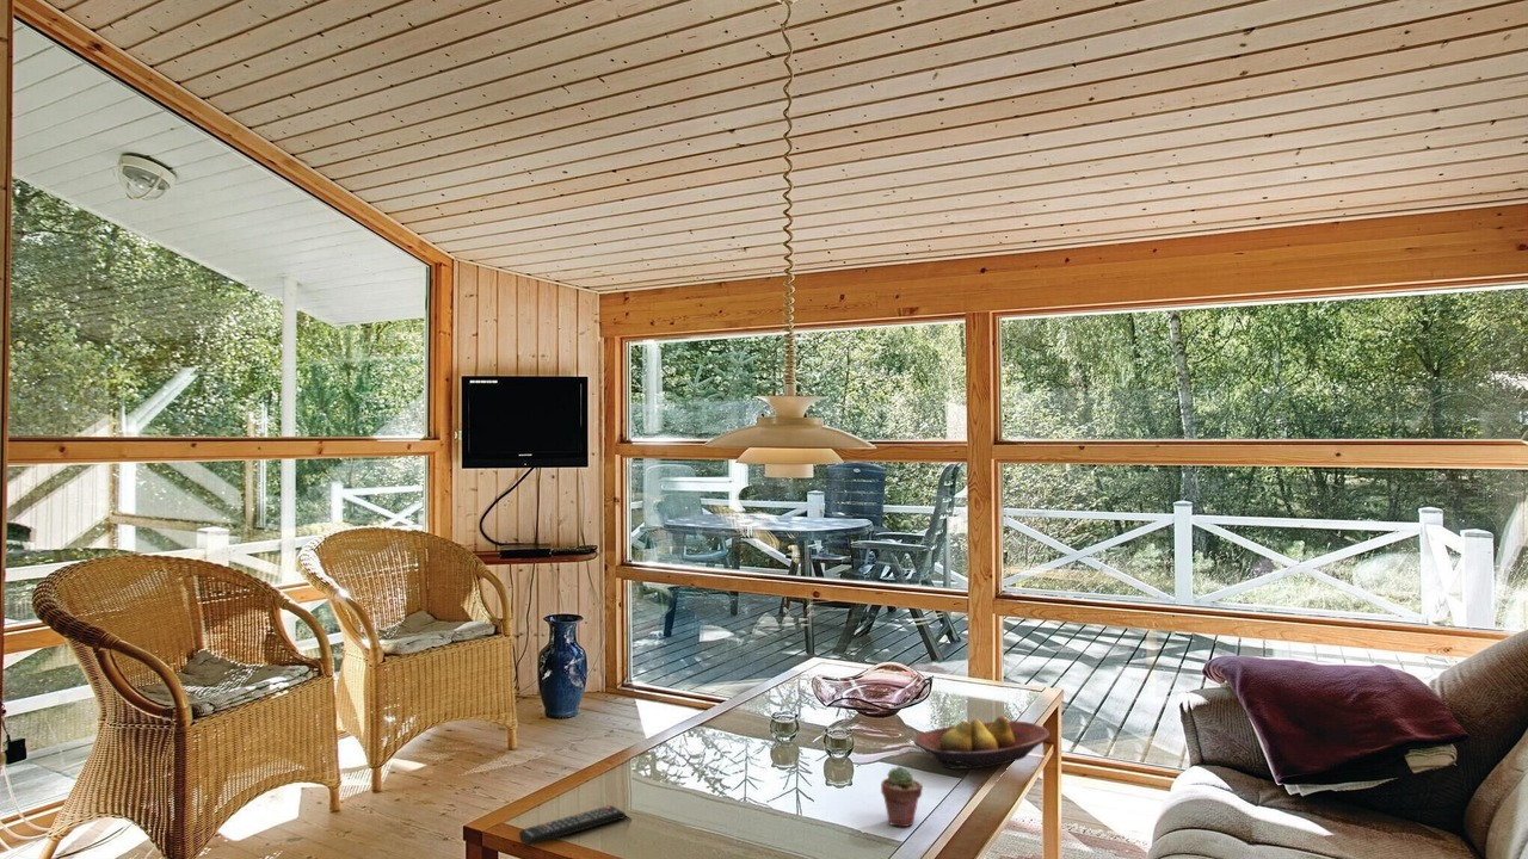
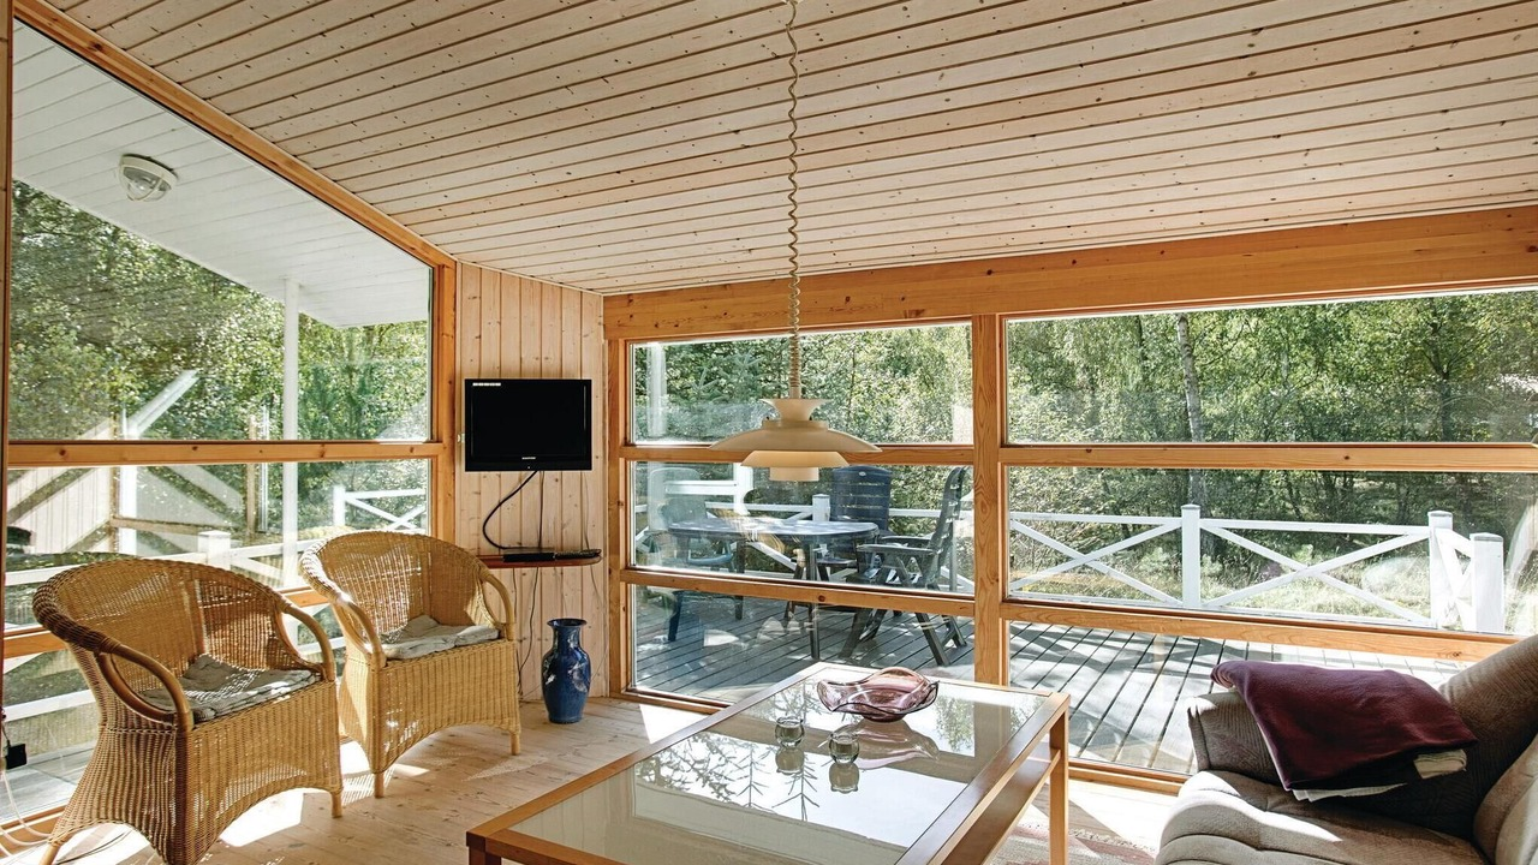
- fruit bowl [912,715,1052,771]
- potted succulent [880,765,924,828]
- remote control [518,804,627,847]
